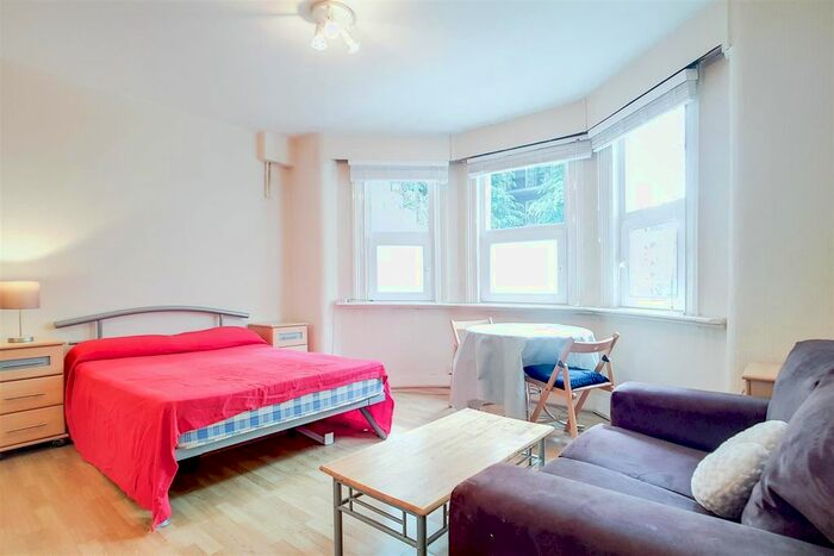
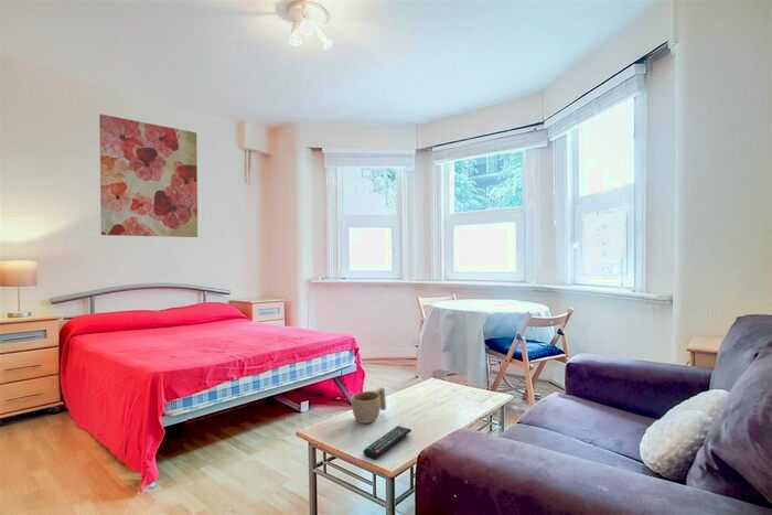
+ wall art [98,112,199,238]
+ remote control [363,425,412,461]
+ cup [351,387,387,425]
